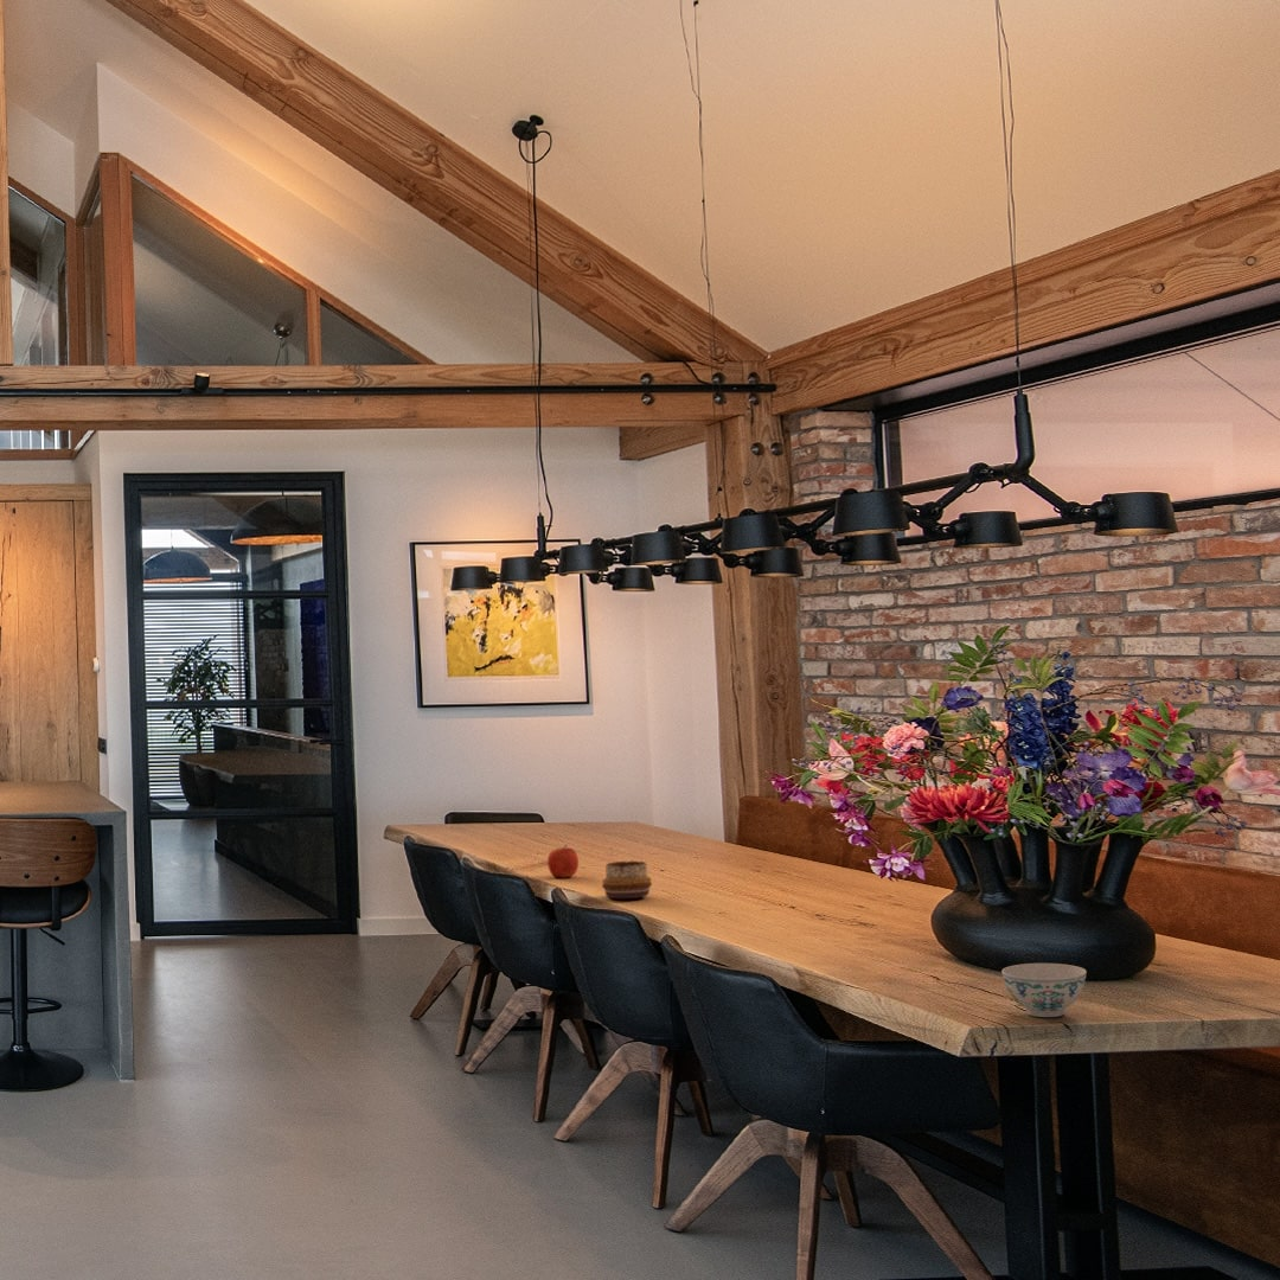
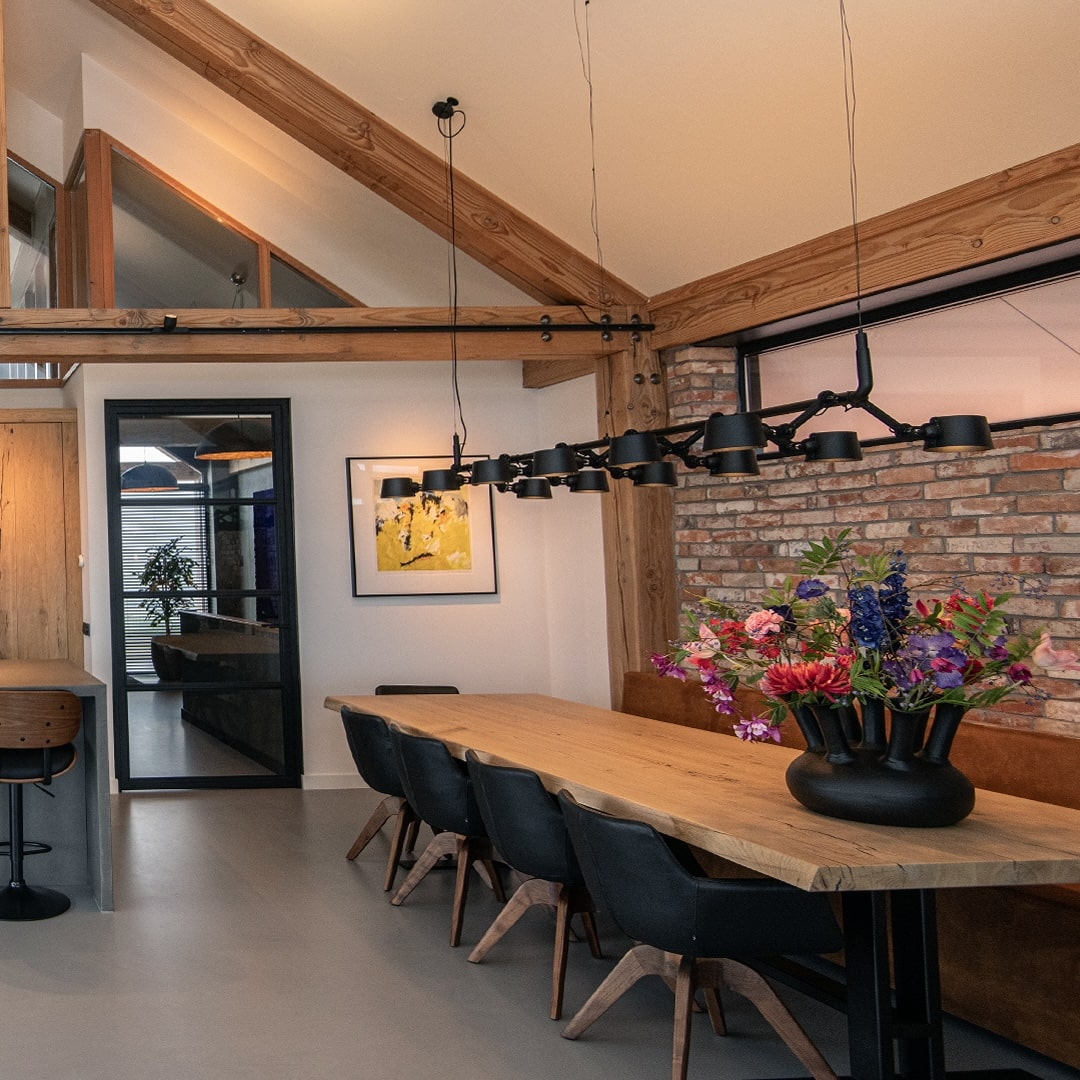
- apple [546,844,580,879]
- chinaware [1000,962,1088,1018]
- decorative bowl [601,860,653,901]
